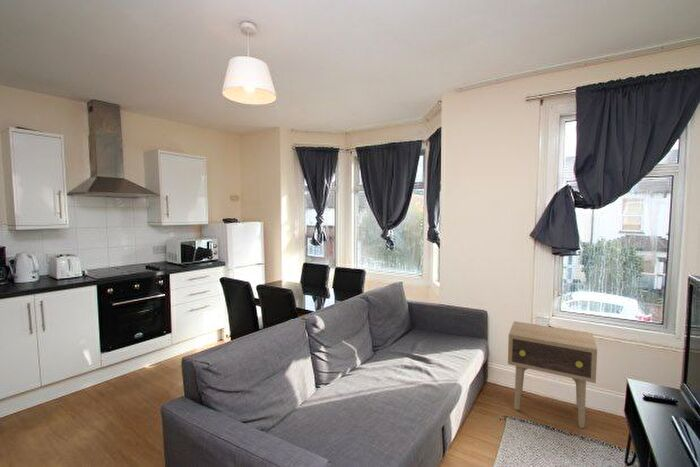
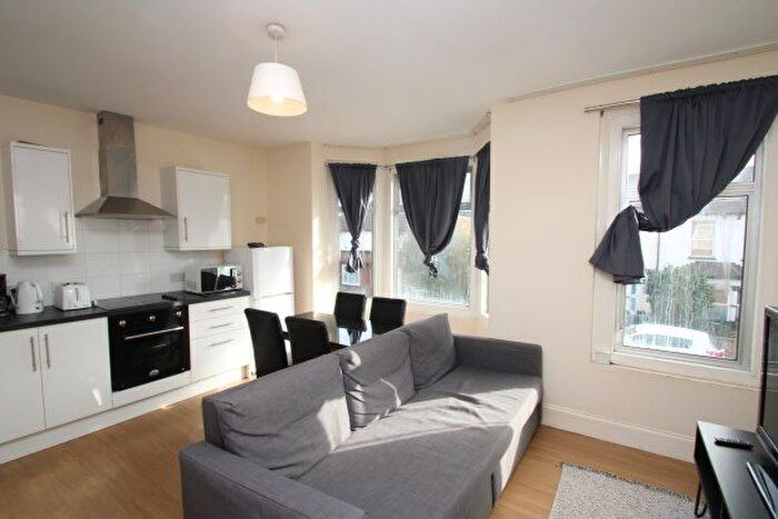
- side table [507,320,598,429]
